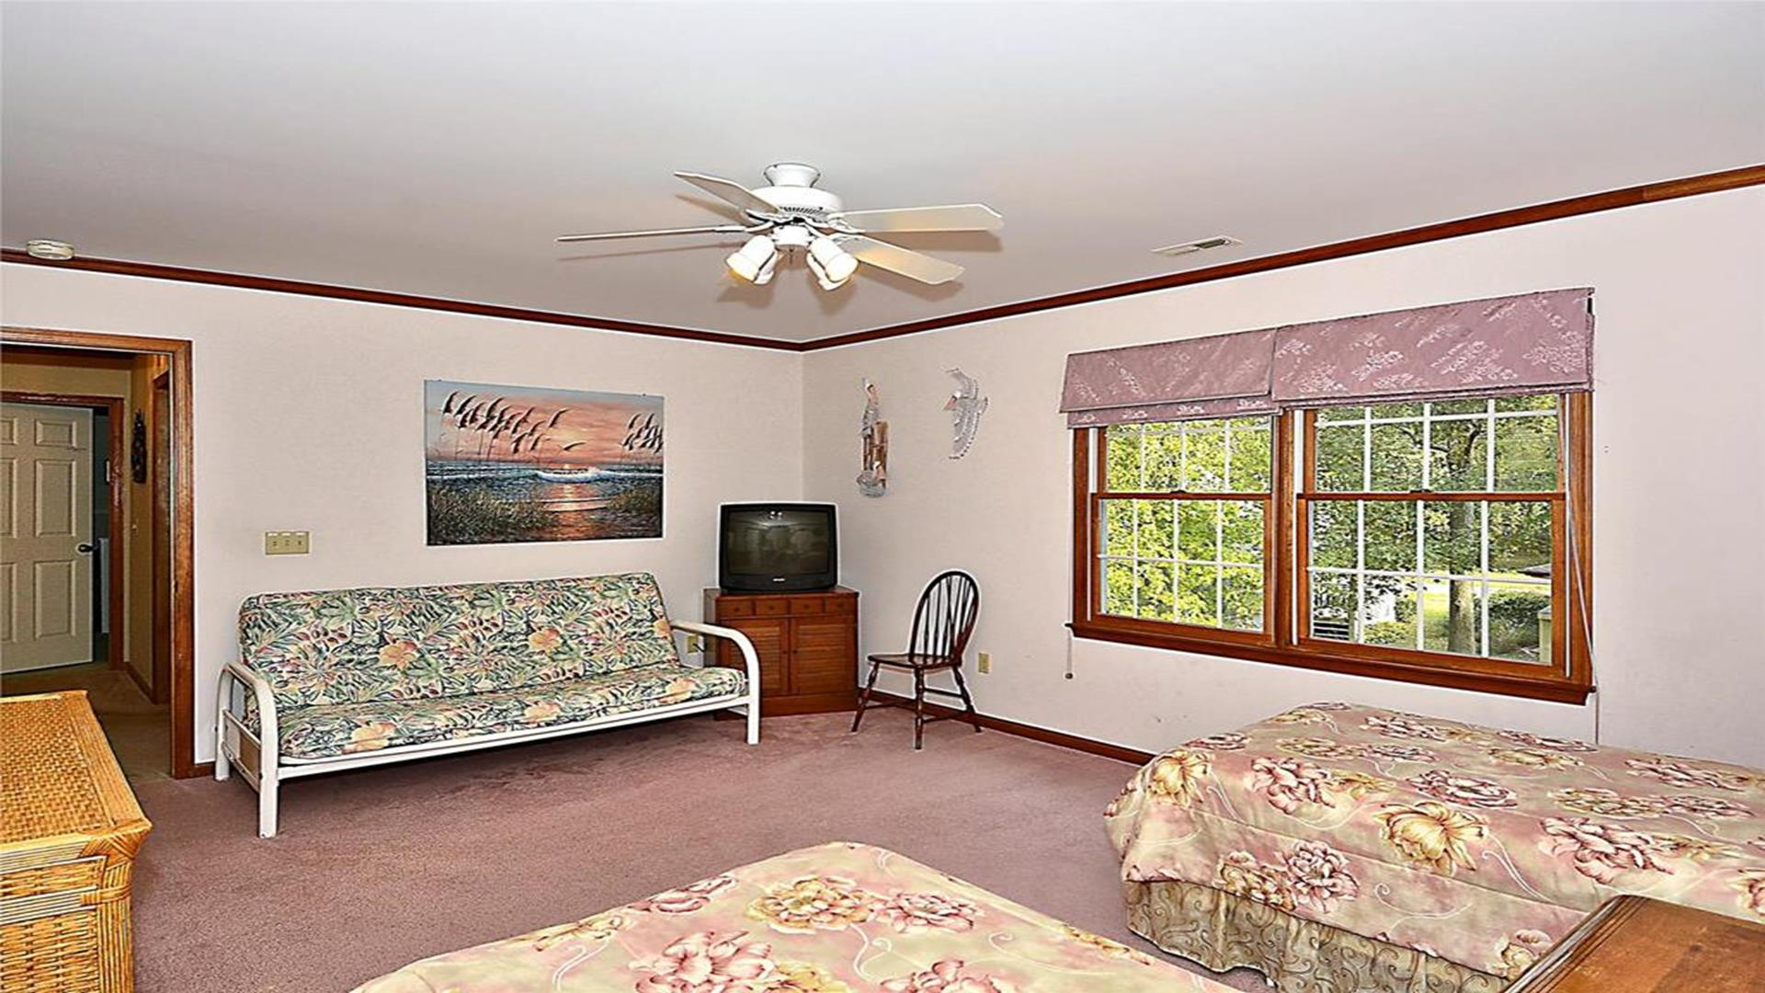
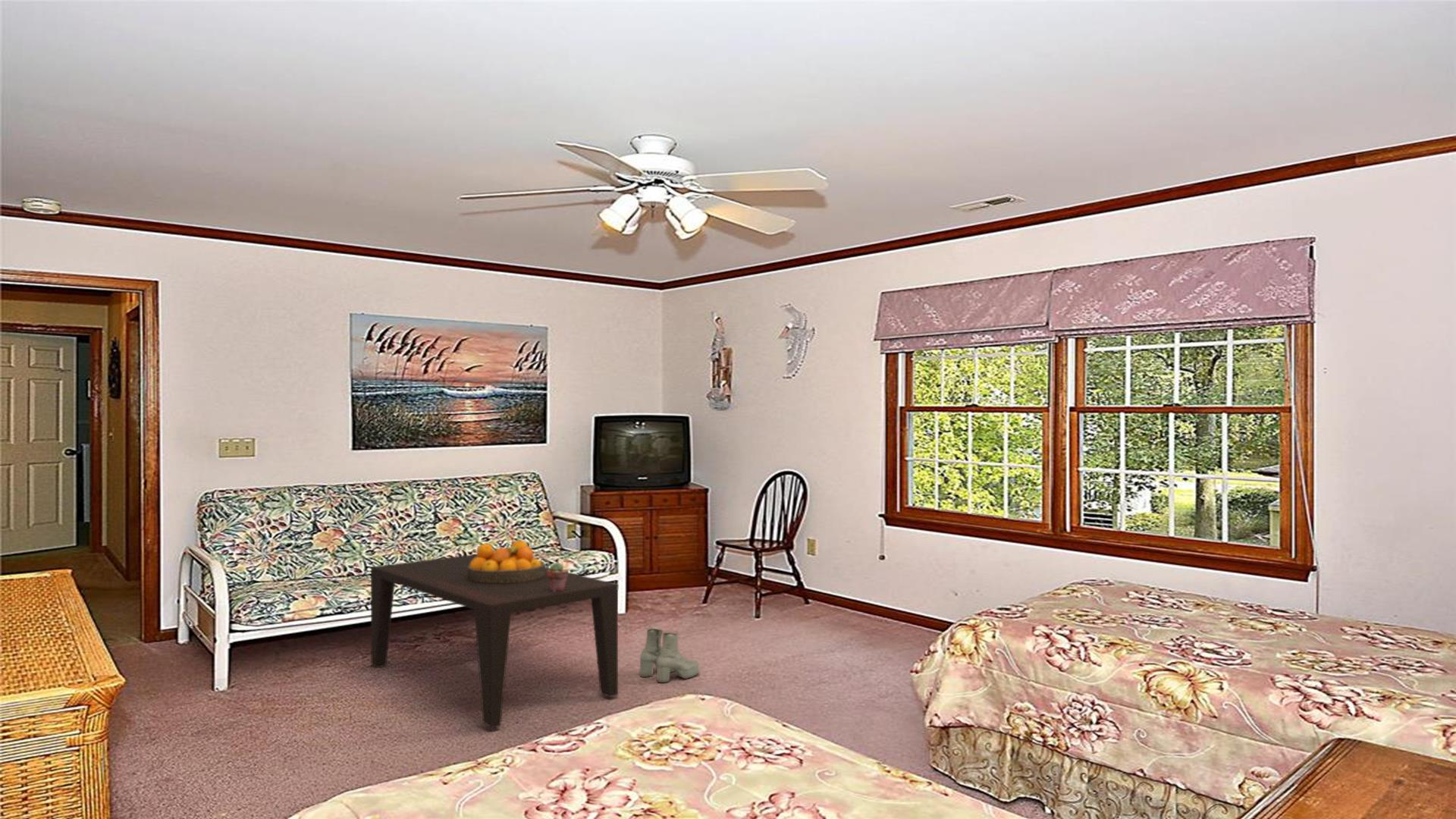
+ boots [639,628,700,683]
+ potted succulent [547,561,570,591]
+ fruit bowl [468,539,546,583]
+ coffee table [370,554,619,729]
